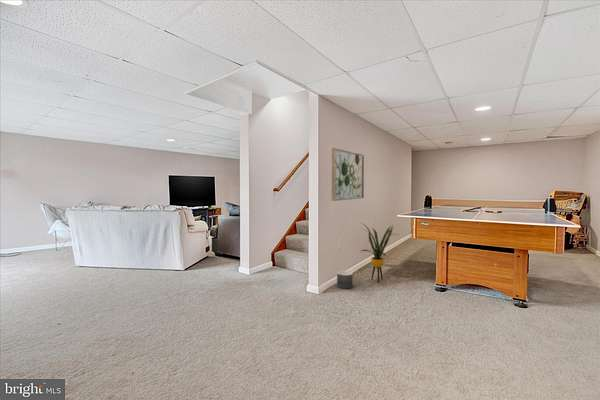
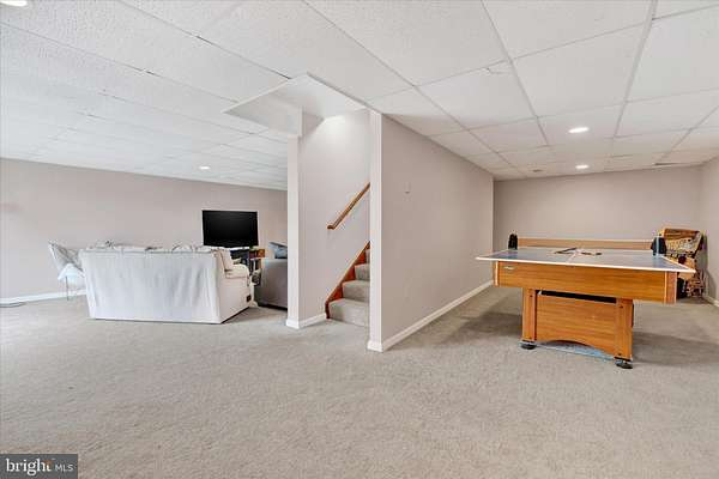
- planter [336,270,354,290]
- wall art [331,147,365,202]
- house plant [359,222,401,284]
